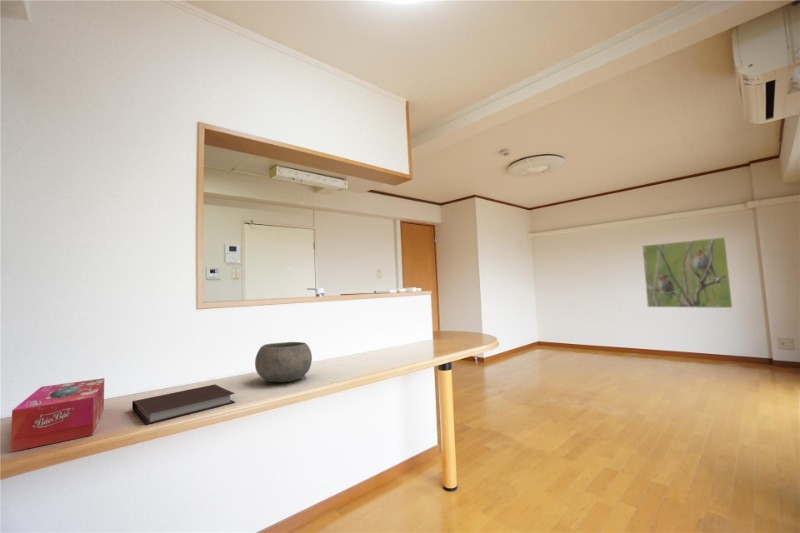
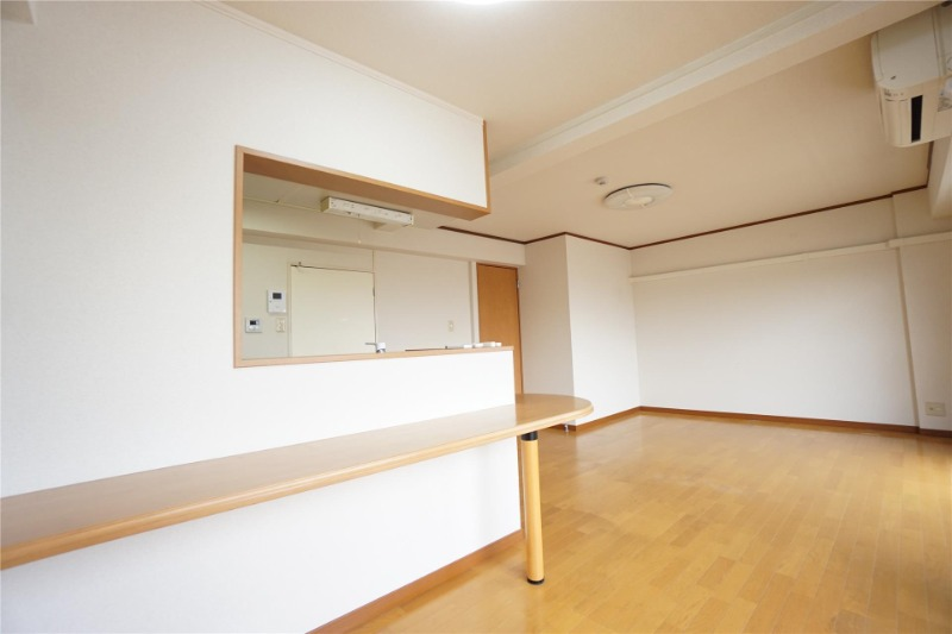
- bowl [254,341,313,383]
- tissue box [9,377,105,453]
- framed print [641,236,734,309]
- notebook [131,384,236,426]
